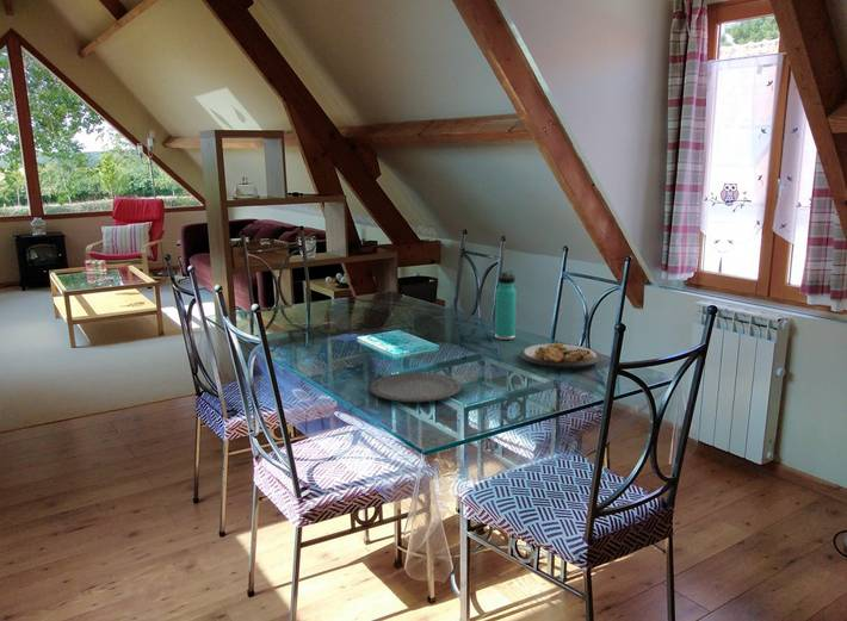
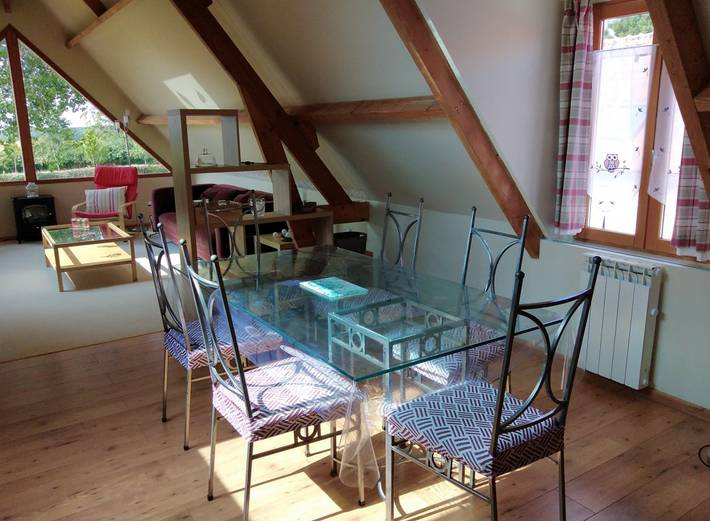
- thermos bottle [494,269,518,341]
- plate [519,342,602,371]
- plate [369,371,463,403]
